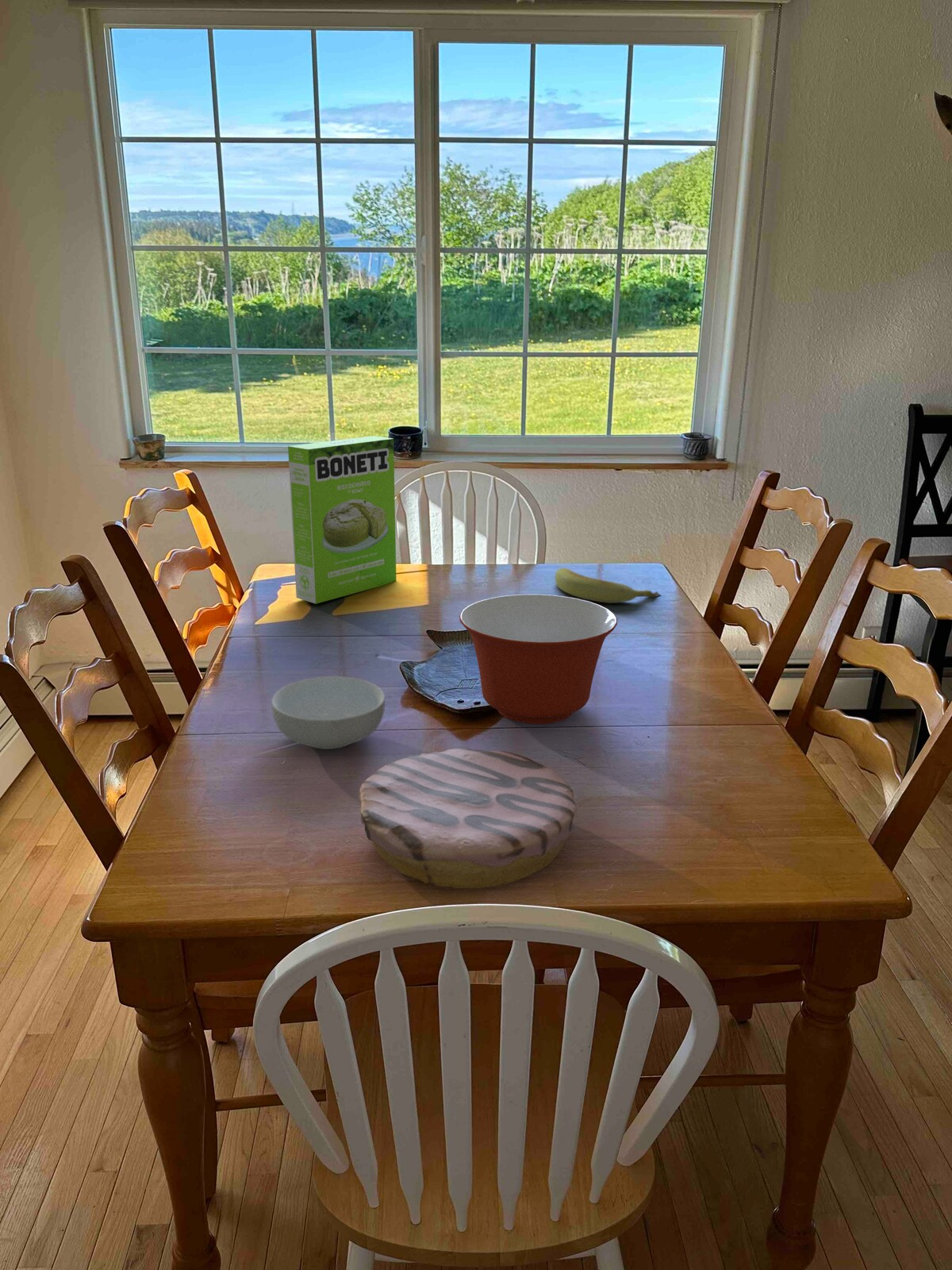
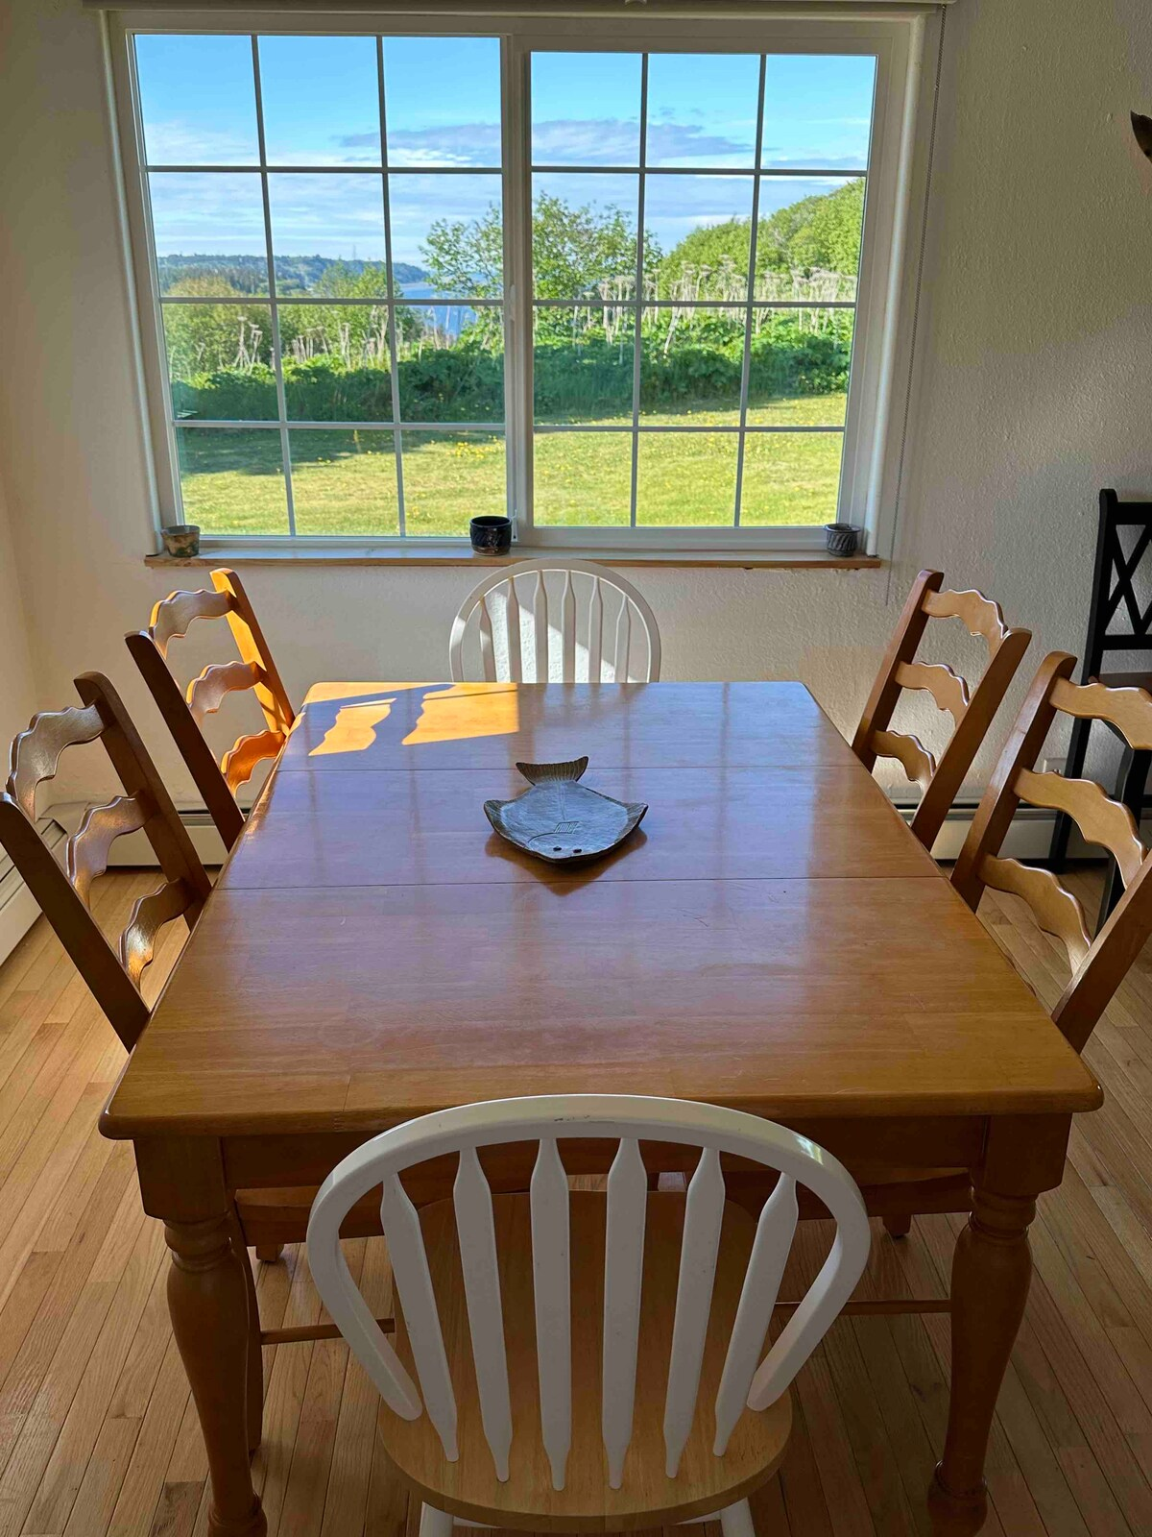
- plate [359,747,578,889]
- cake mix box [287,435,397,605]
- cereal bowl [271,675,386,750]
- mixing bowl [459,594,618,725]
- banana [555,567,662,604]
